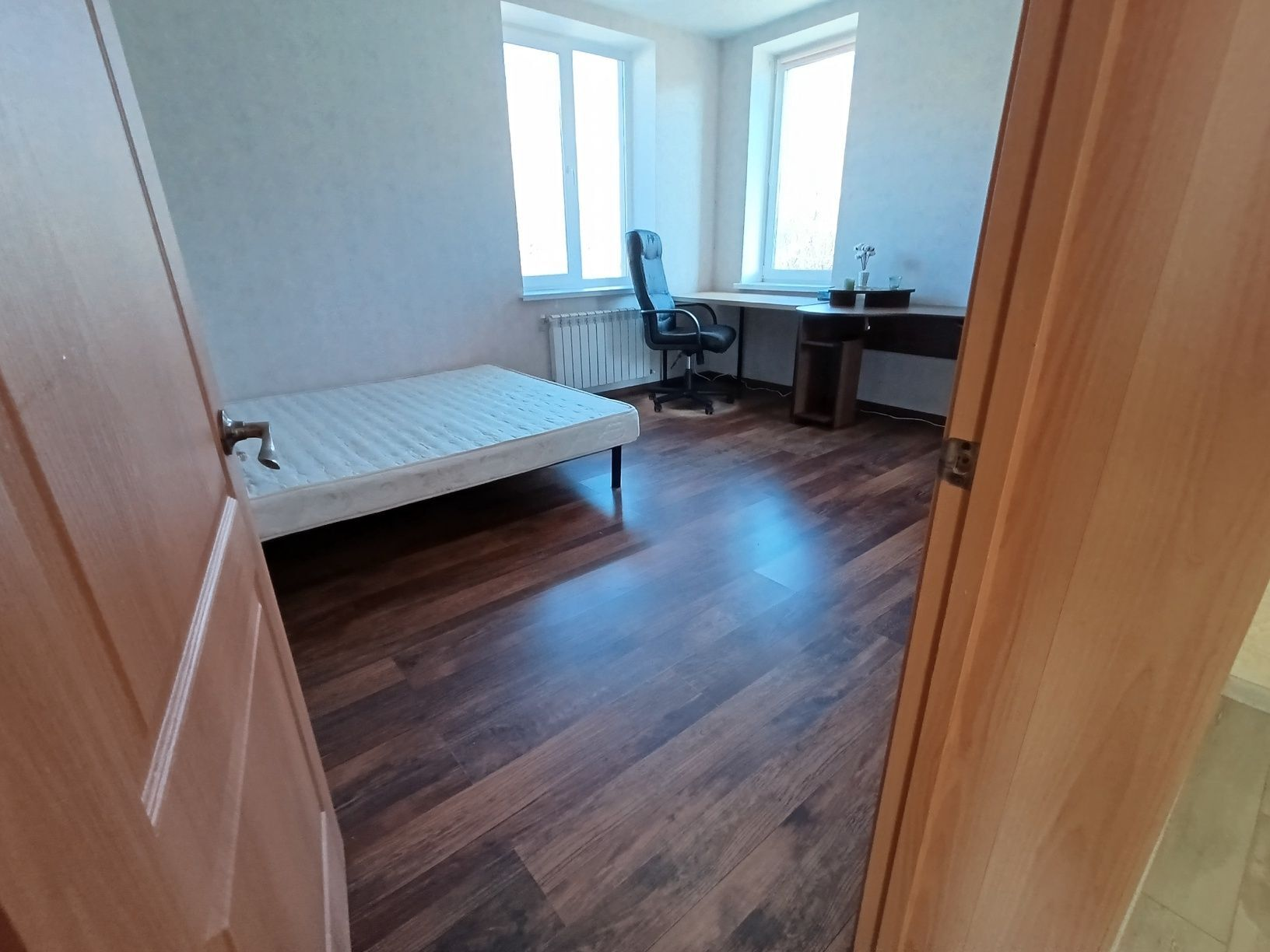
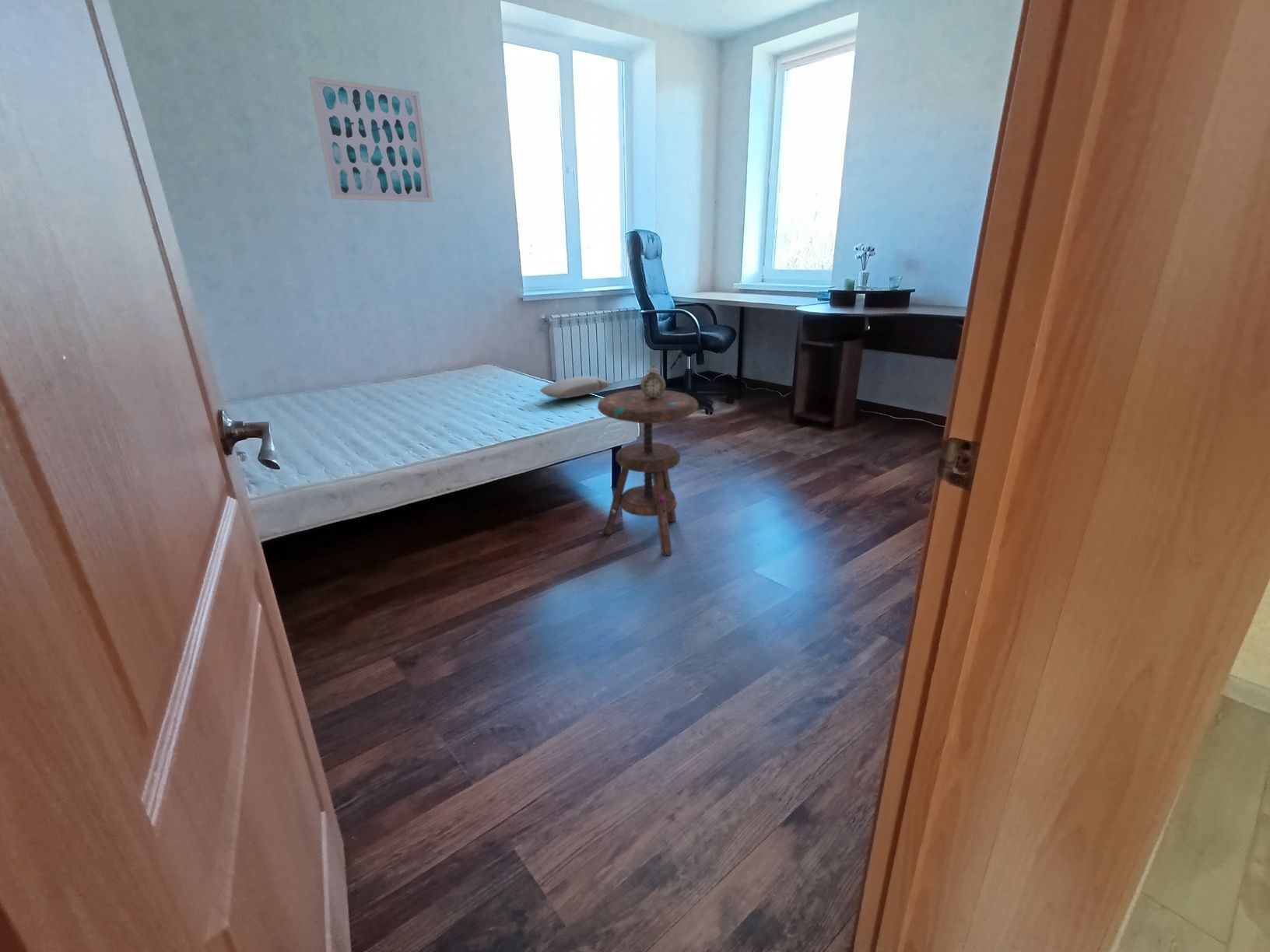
+ pillow [539,375,610,399]
+ side table [597,389,700,557]
+ alarm clock [640,360,666,400]
+ wall art [308,75,434,203]
